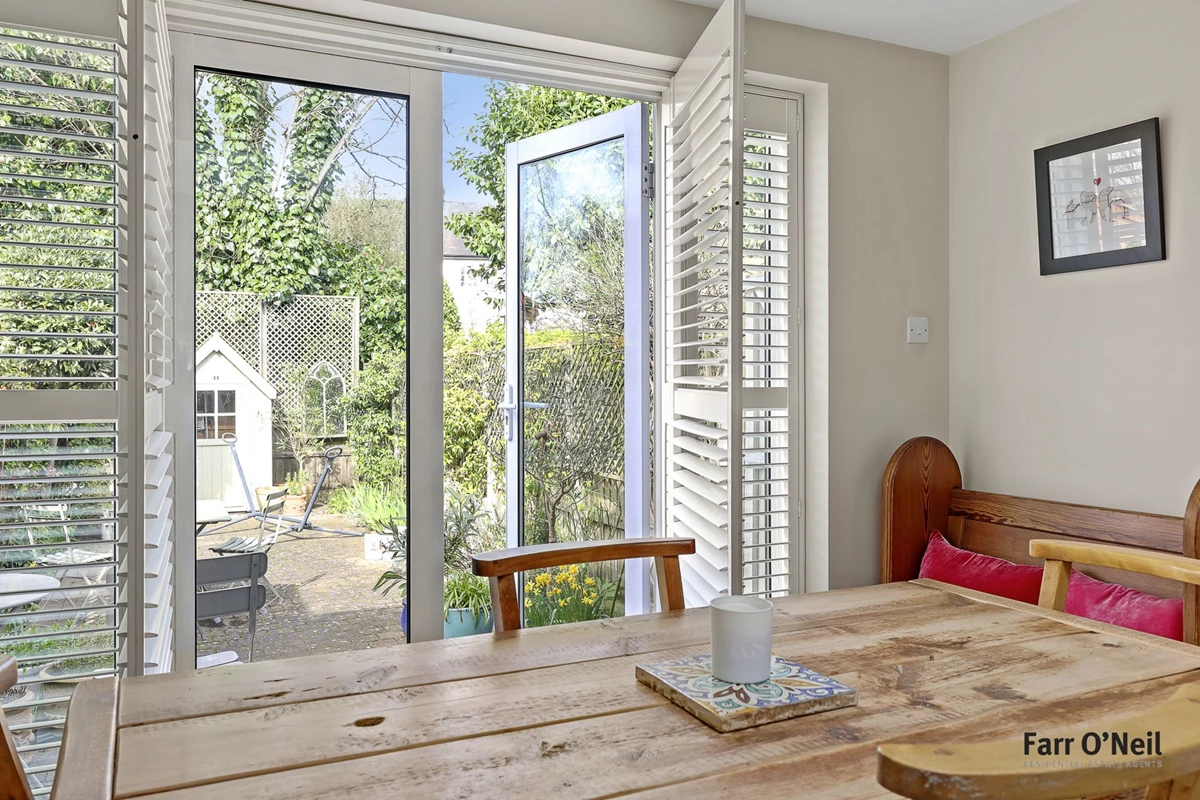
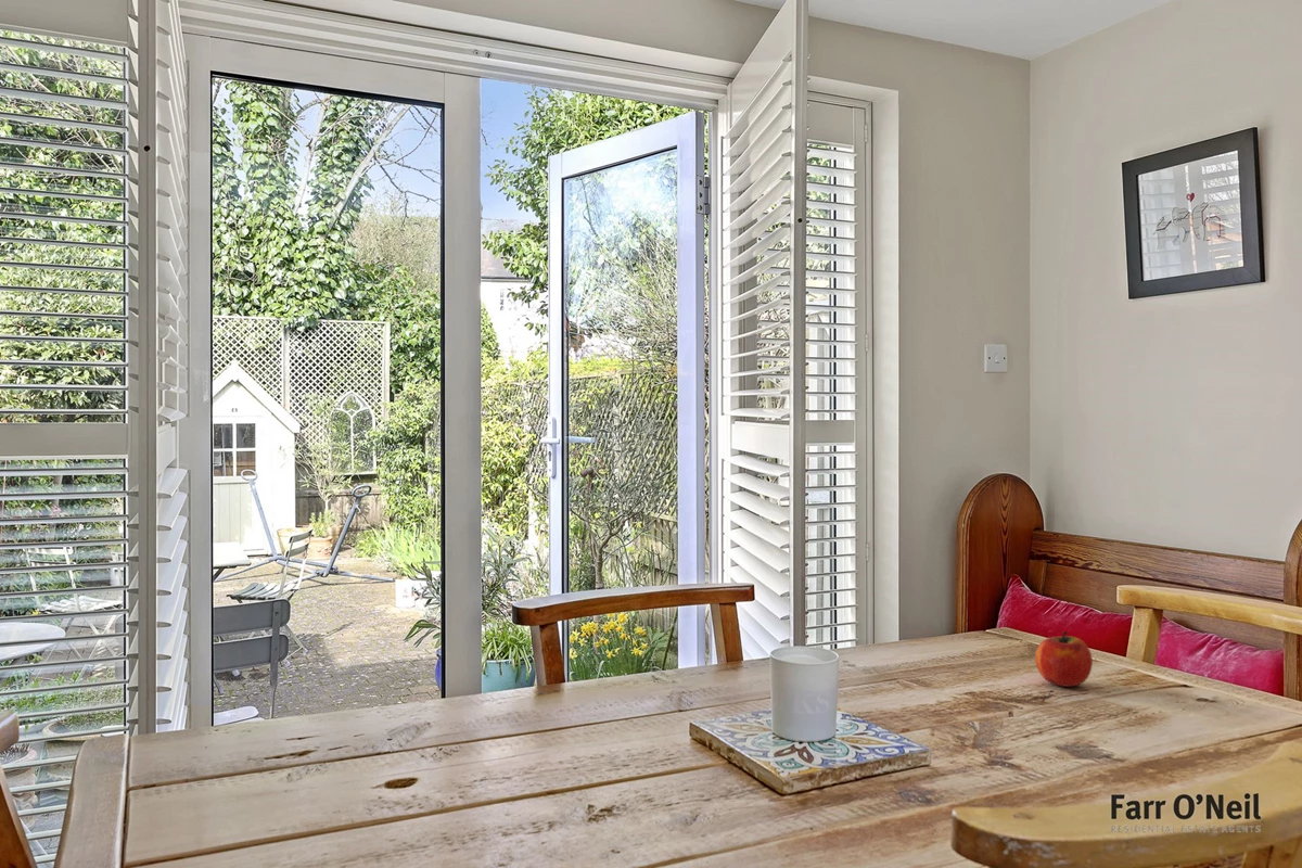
+ fruit [1034,630,1094,688]
